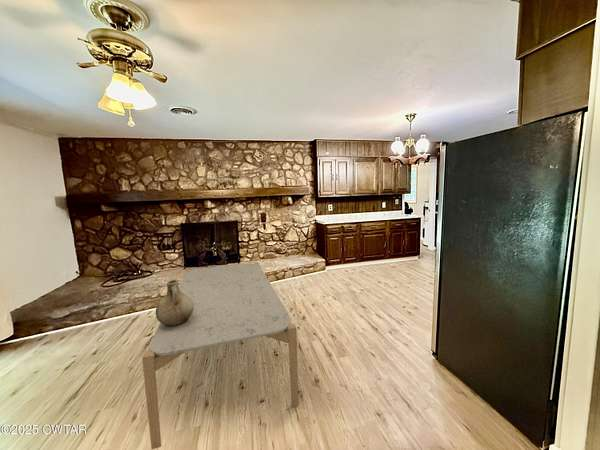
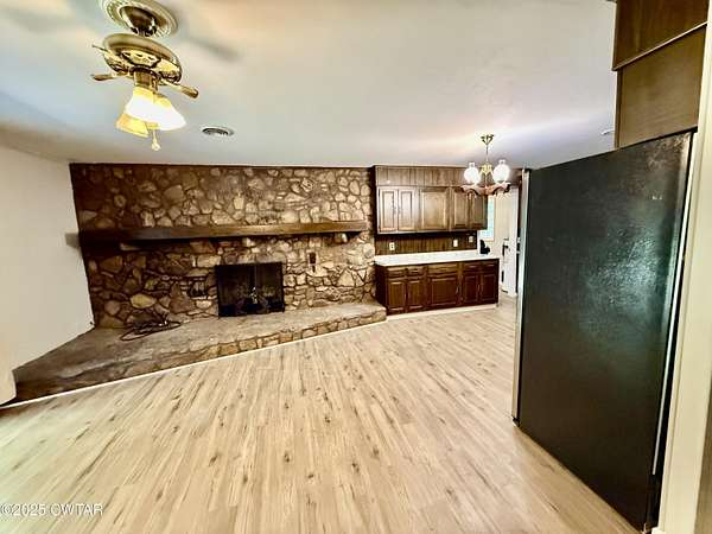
- ceramic jug [155,279,194,327]
- dining table [141,262,300,450]
